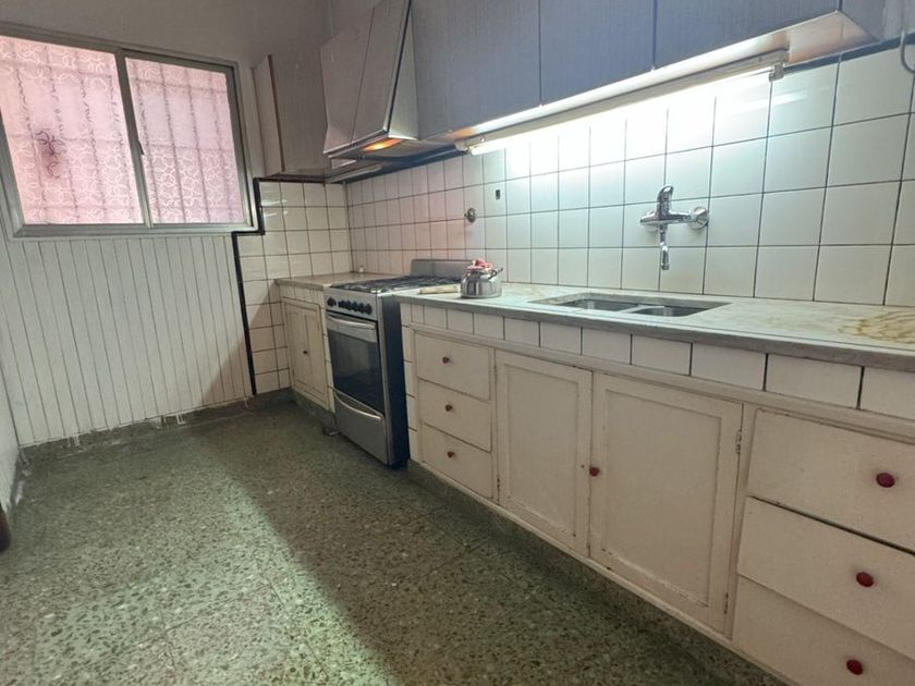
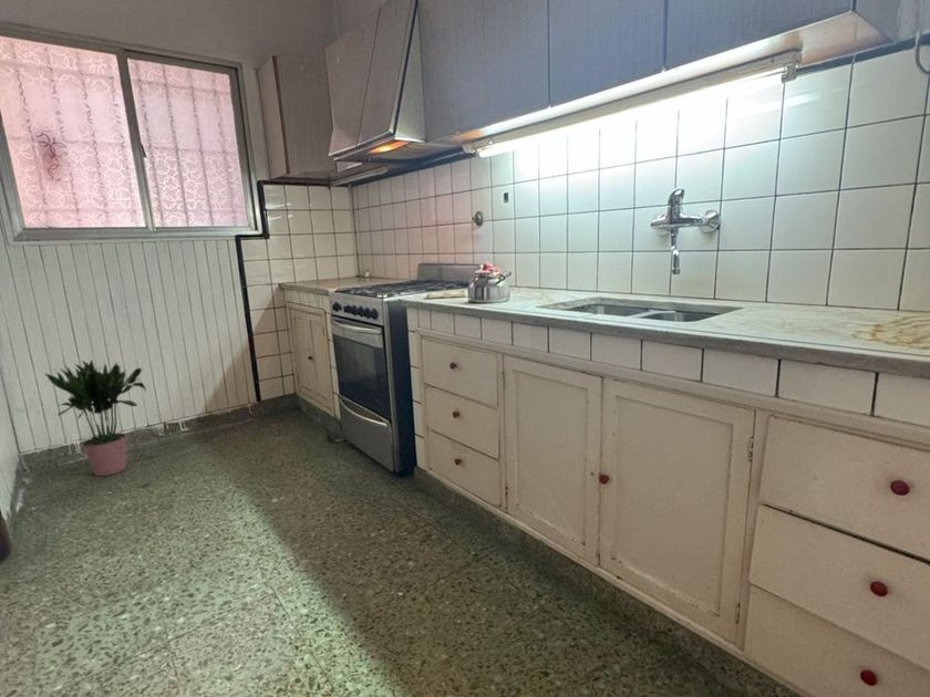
+ potted plant [43,358,147,477]
